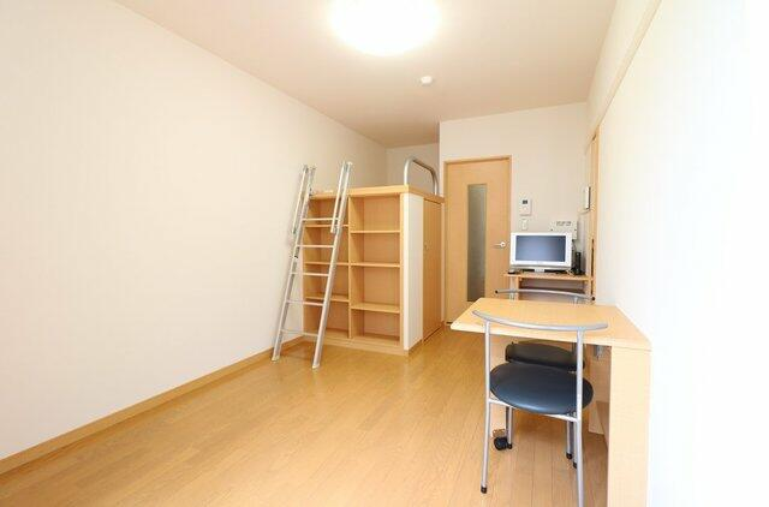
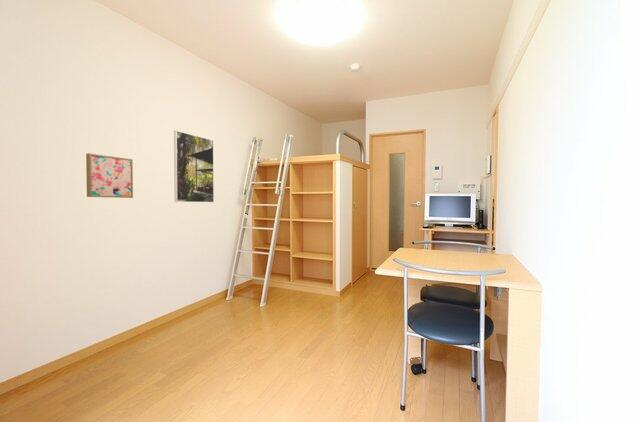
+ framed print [173,130,215,203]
+ wall art [85,152,134,199]
